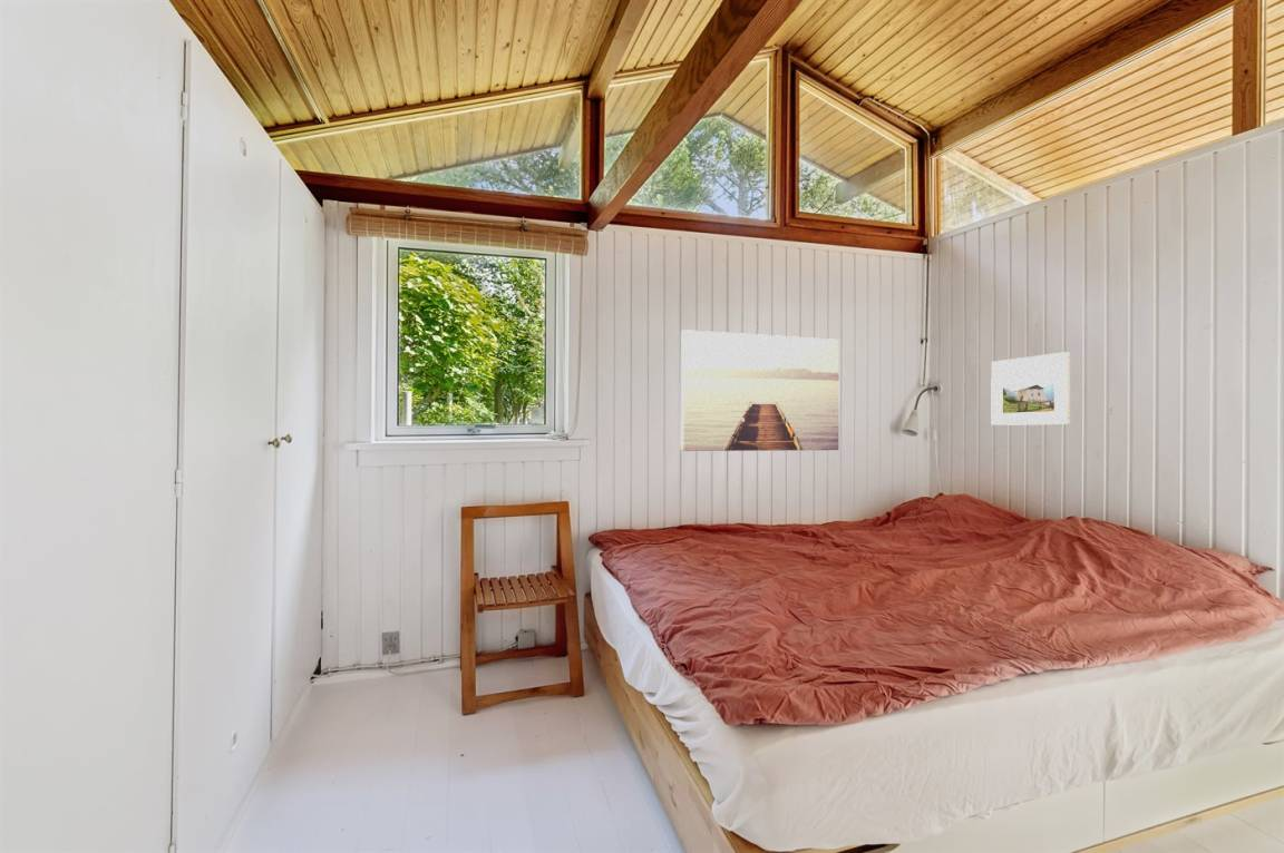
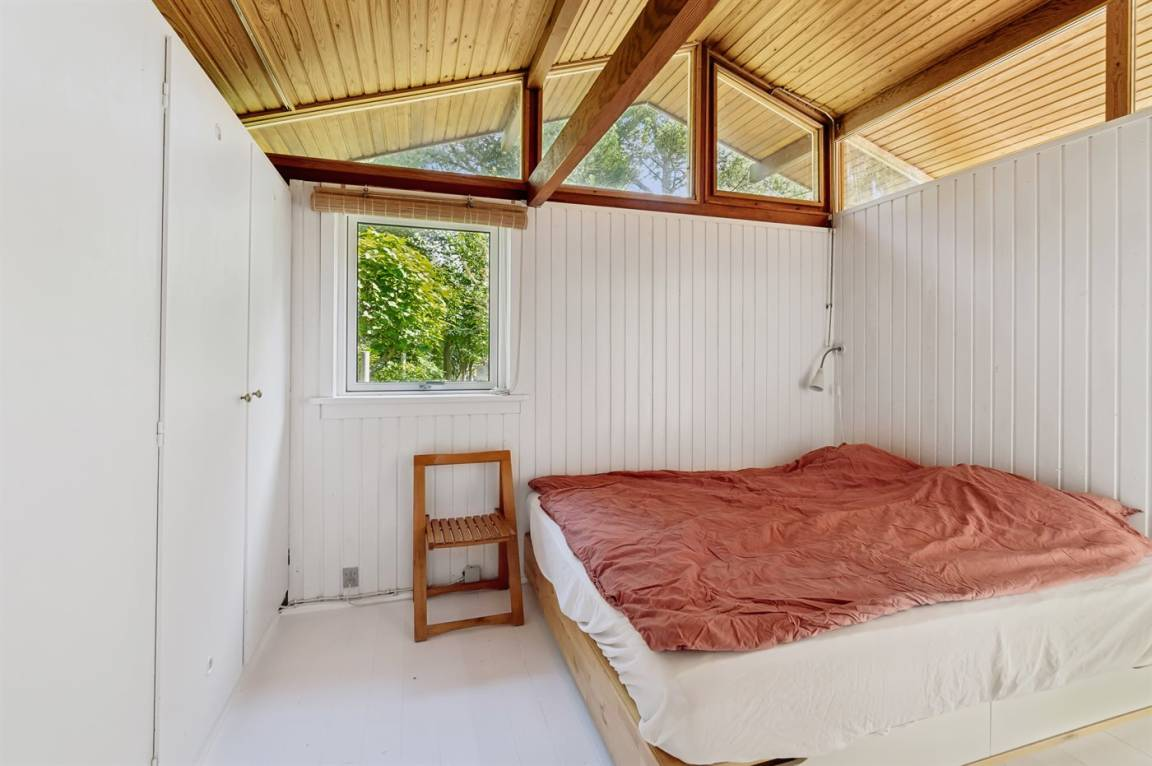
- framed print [990,351,1071,426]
- wall art [680,329,840,452]
